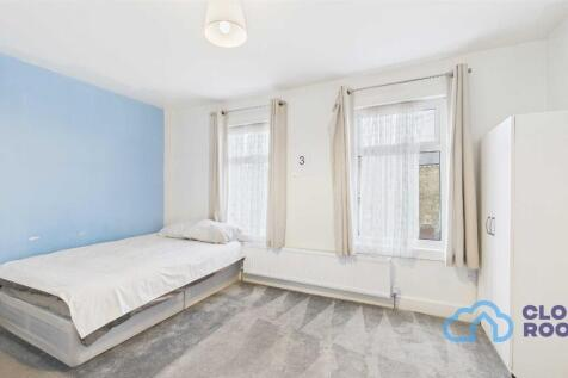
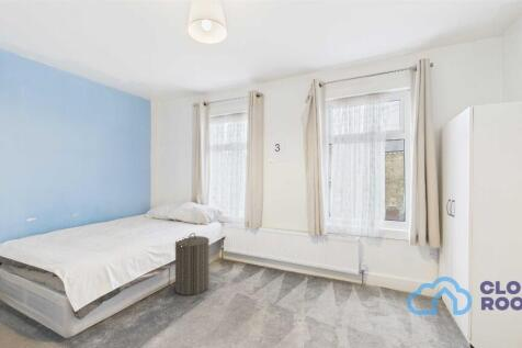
+ laundry hamper [174,232,211,296]
